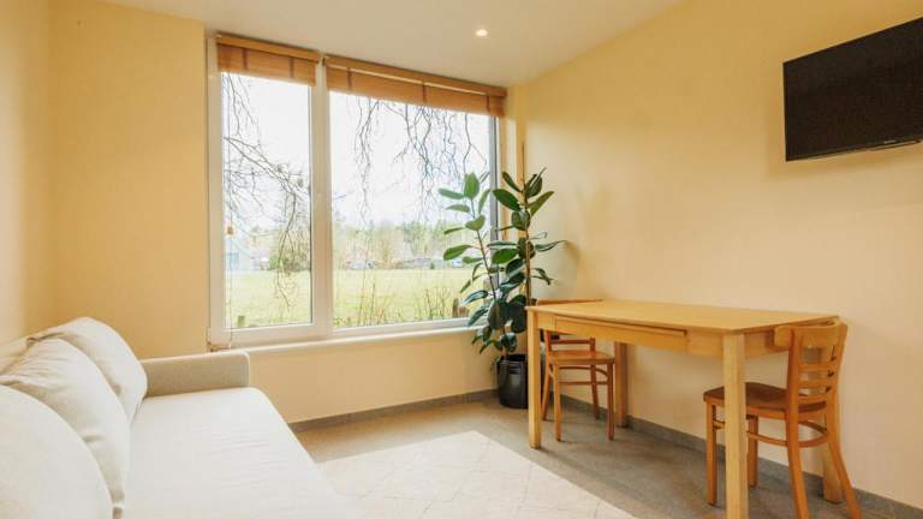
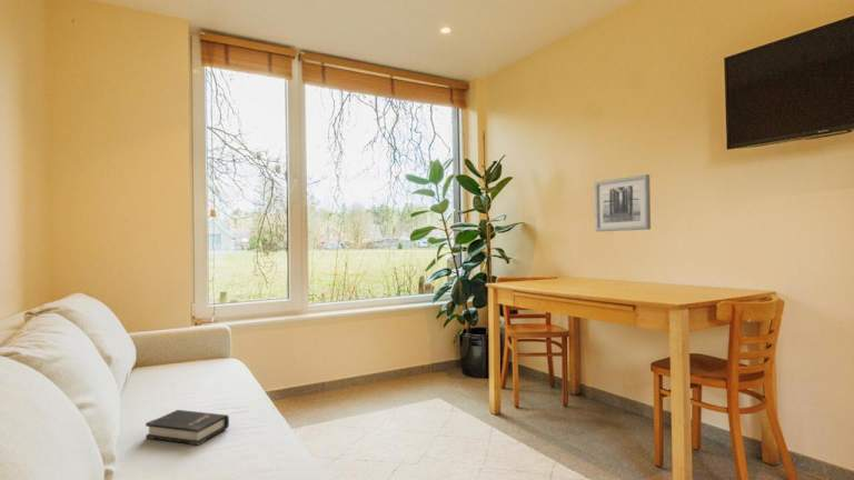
+ hardback book [145,409,230,447]
+ wall art [594,173,652,232]
